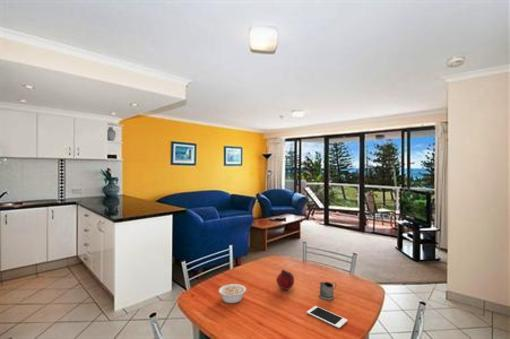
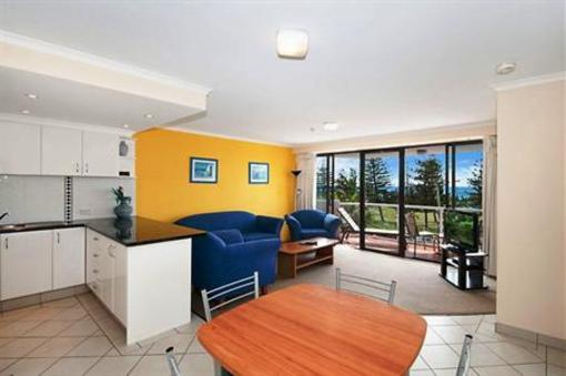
- fruit [276,269,295,290]
- legume [218,283,251,304]
- cell phone [306,305,348,329]
- tea glass holder [318,281,337,301]
